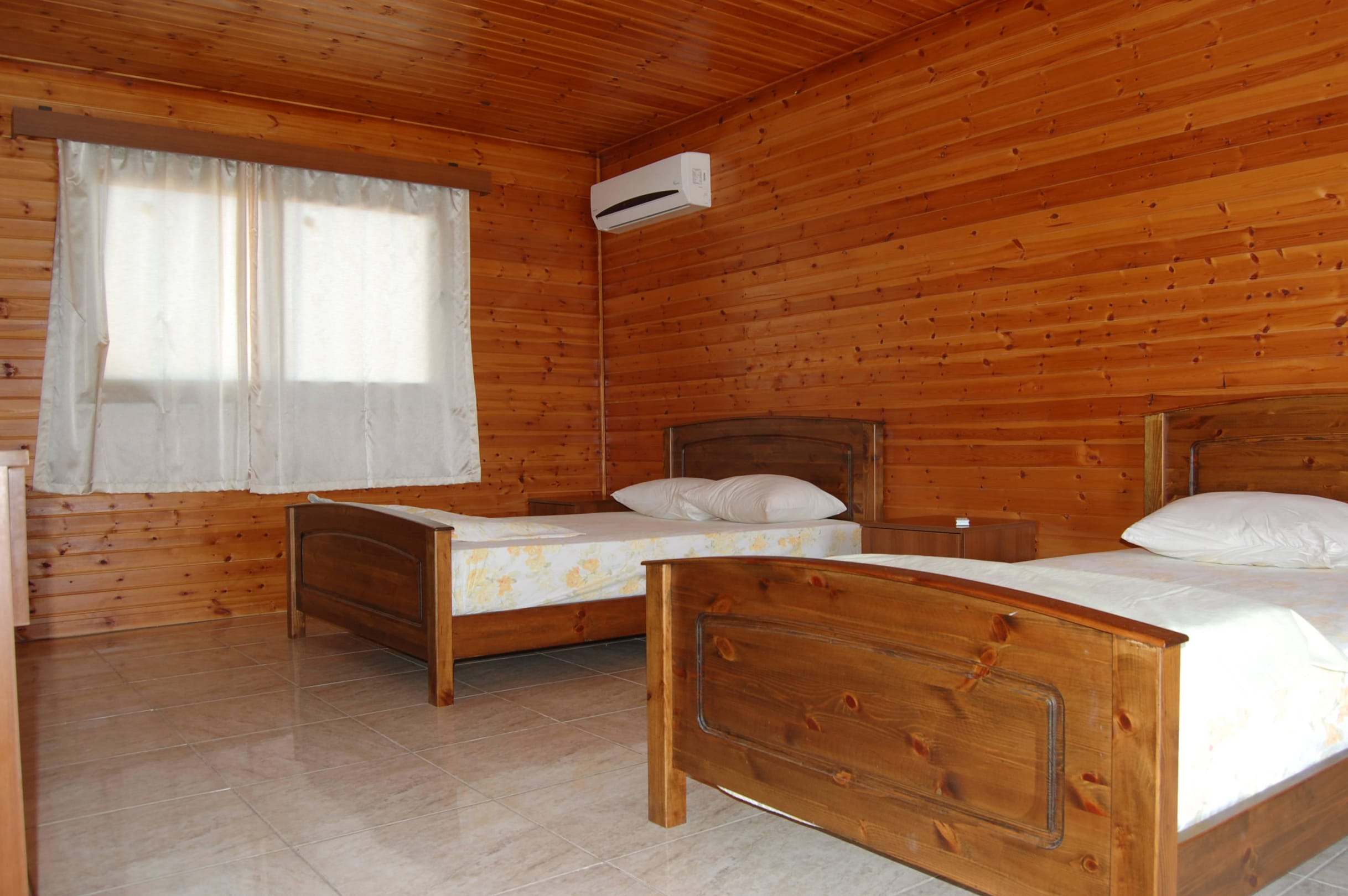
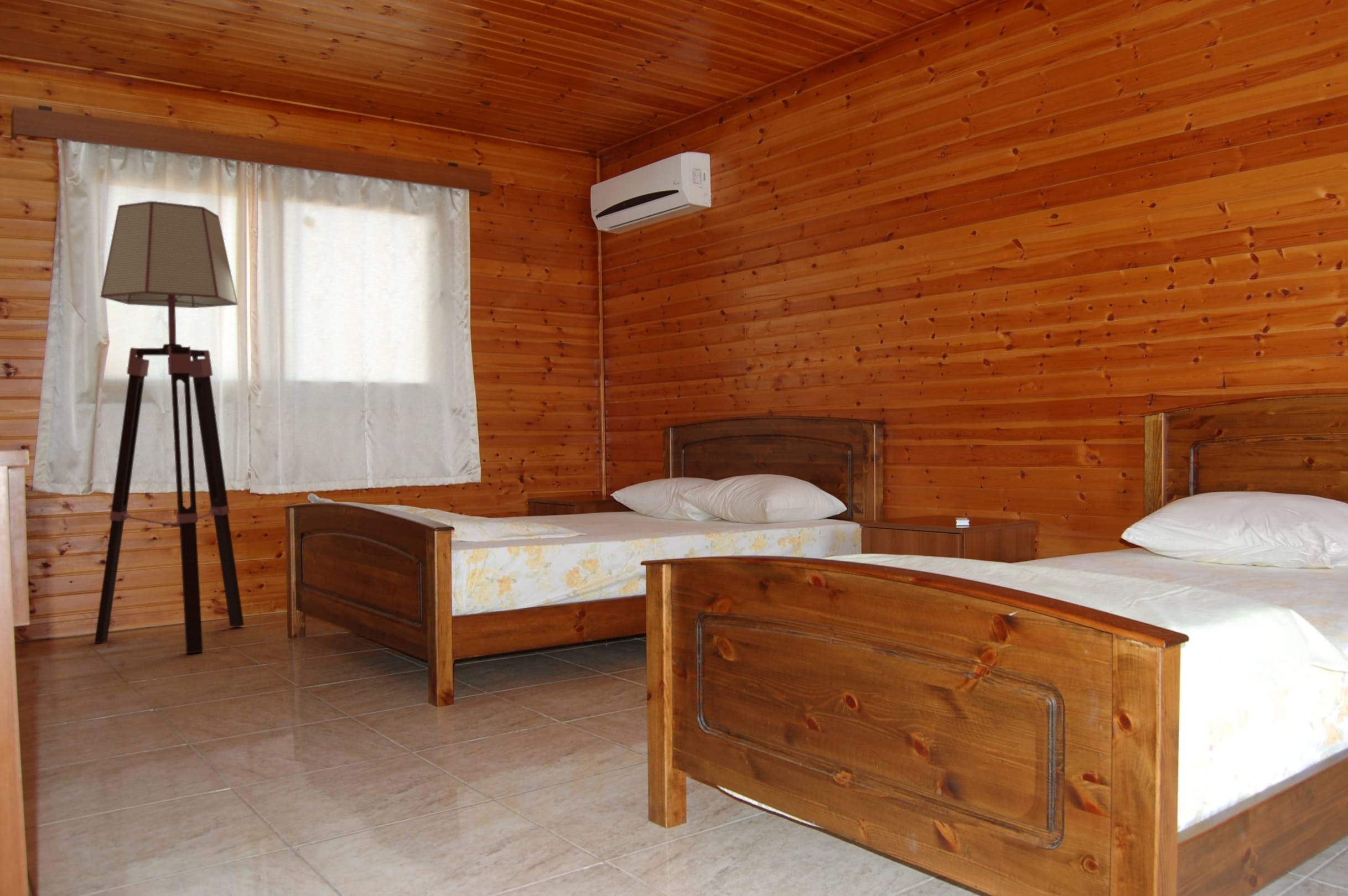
+ floor lamp [94,201,245,654]
